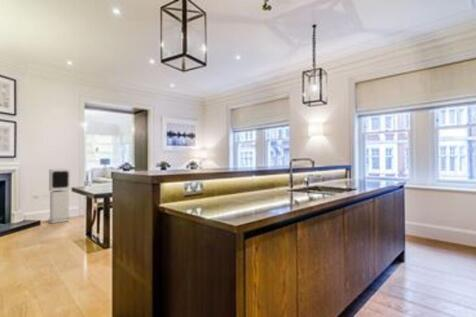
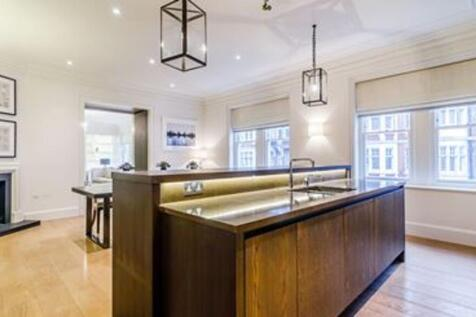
- air purifier [48,168,71,224]
